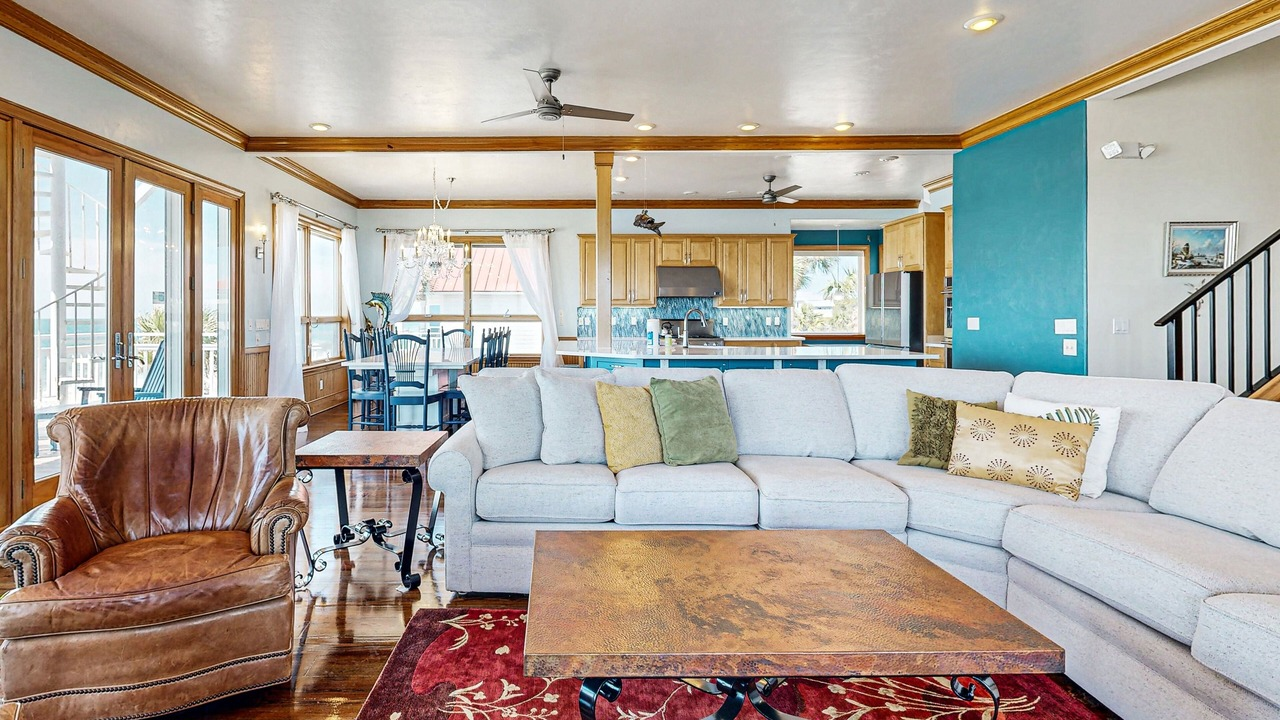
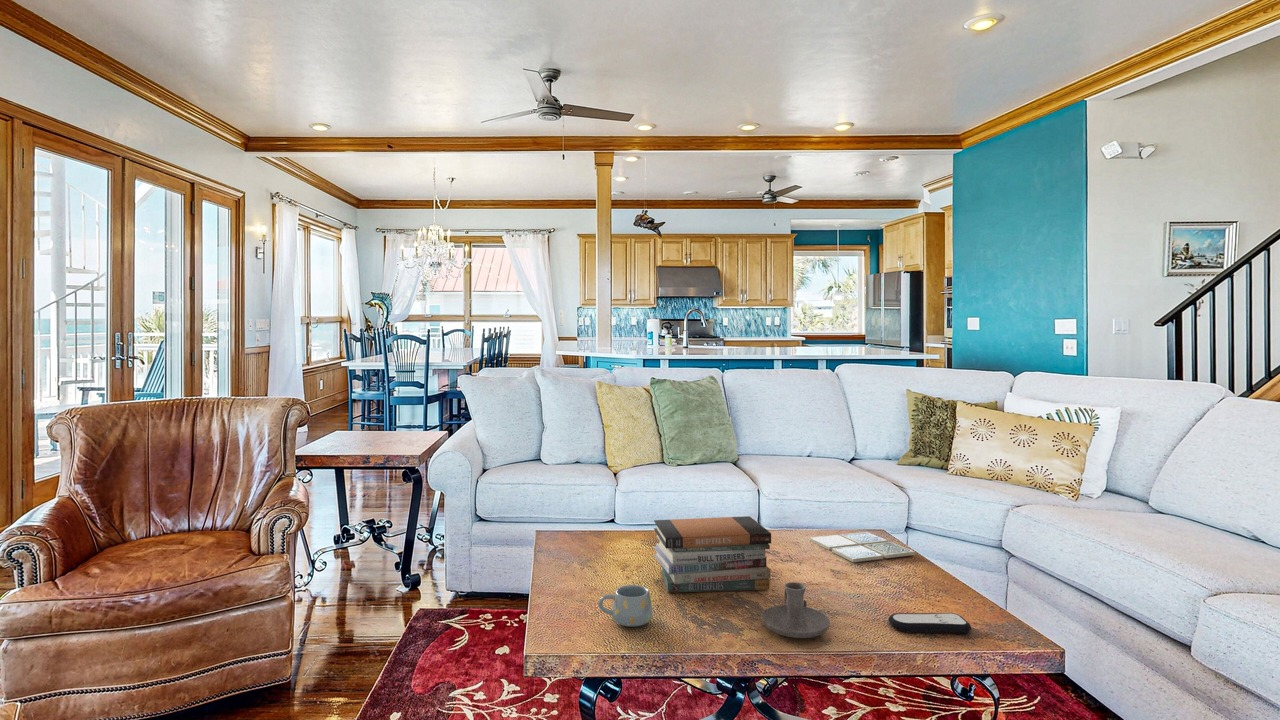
+ candle holder [760,581,831,639]
+ remote control [887,612,972,634]
+ book stack [653,515,772,594]
+ drink coaster [809,531,916,563]
+ mug [598,584,653,628]
